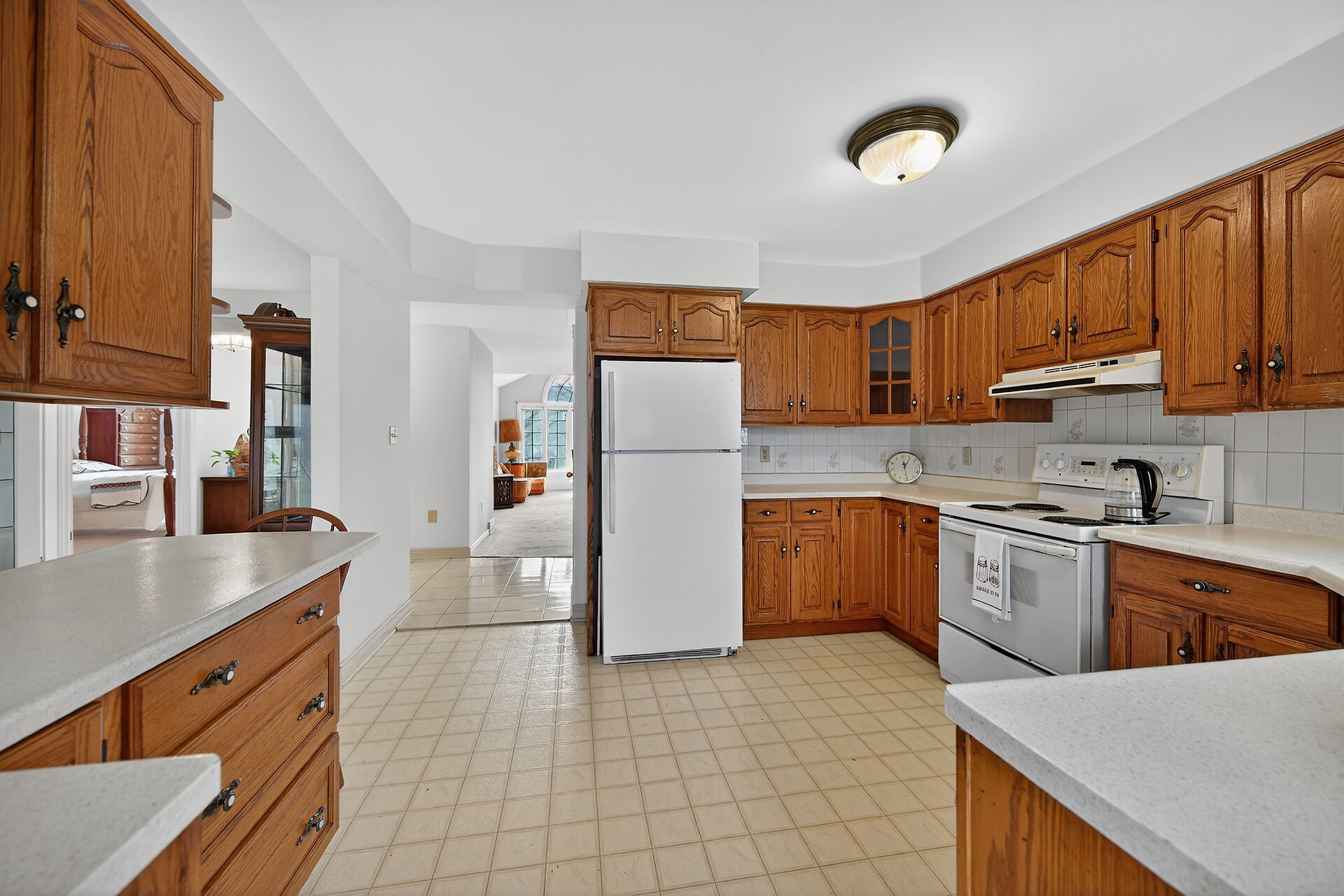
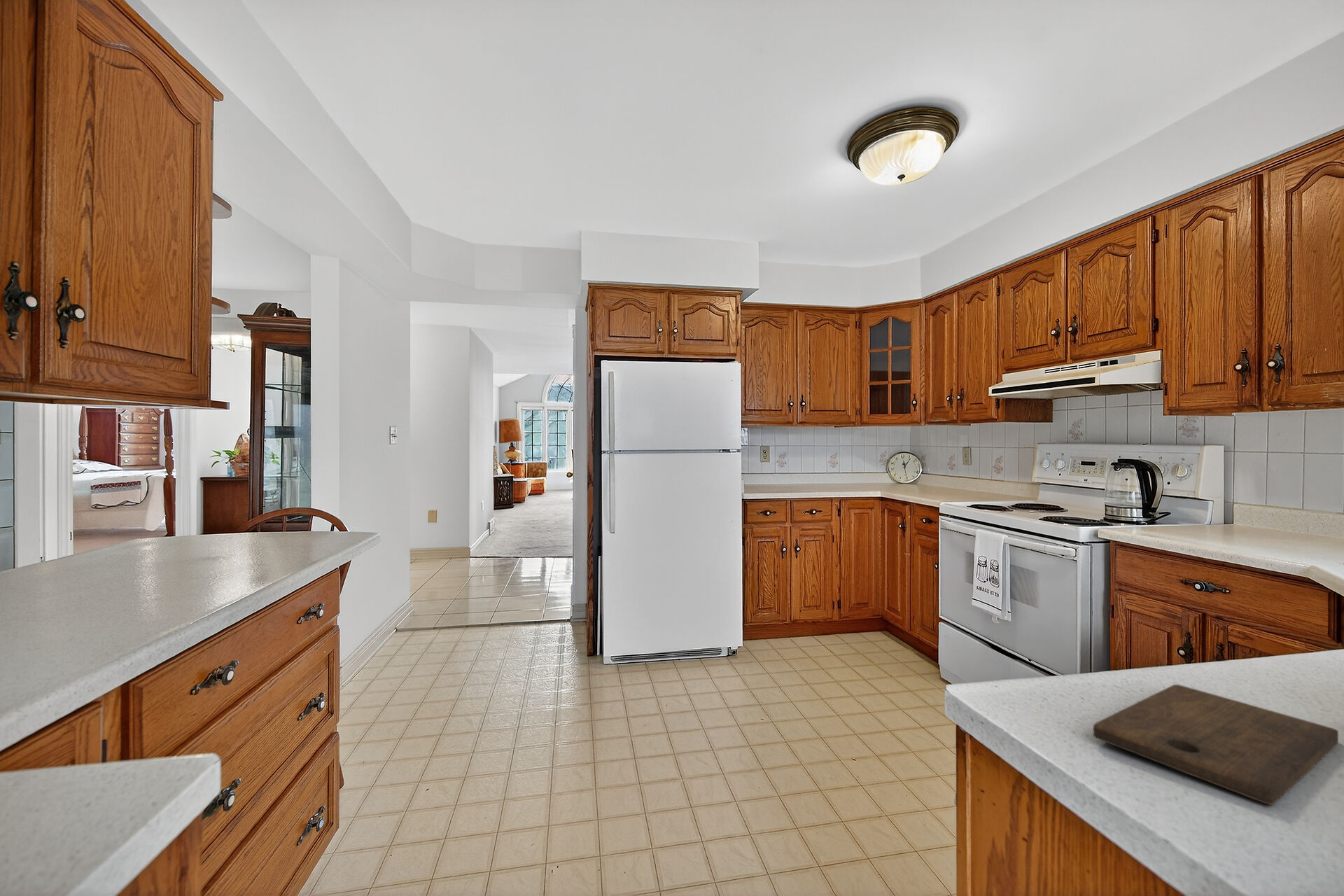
+ cutting board [1093,684,1339,806]
